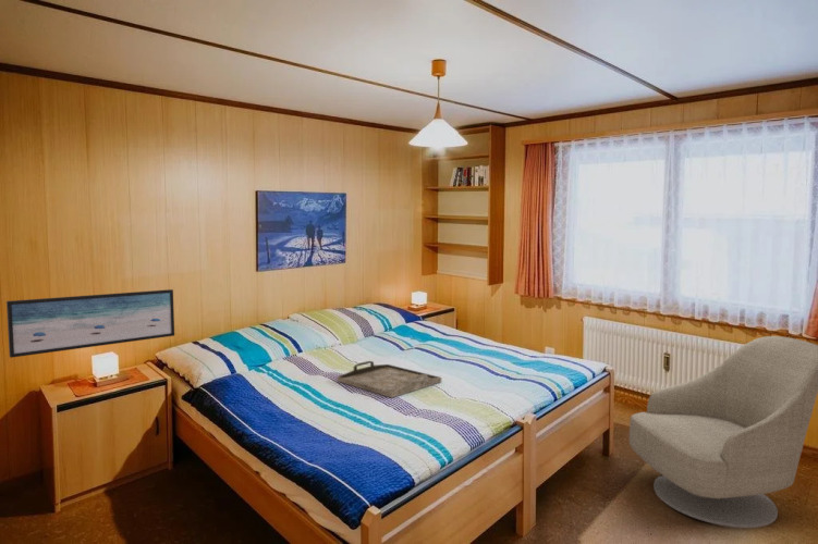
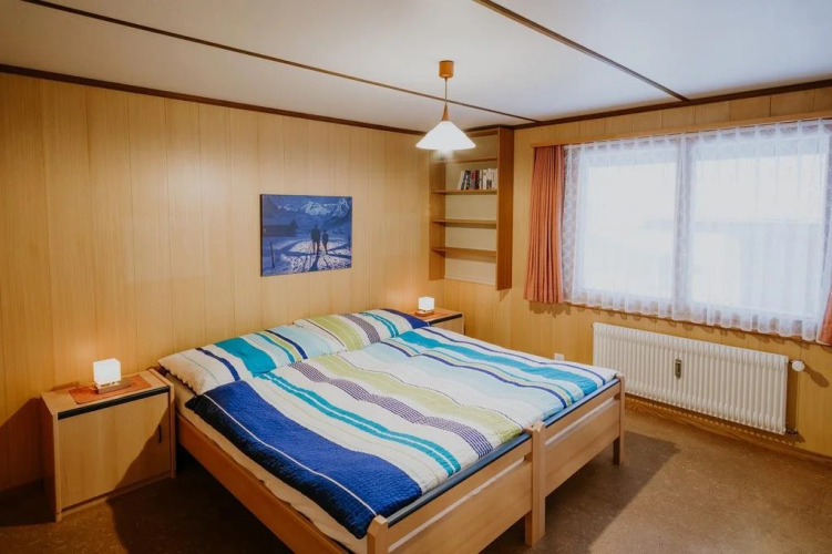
- serving tray [337,360,442,399]
- wall art [5,288,175,359]
- armchair [628,335,818,529]
